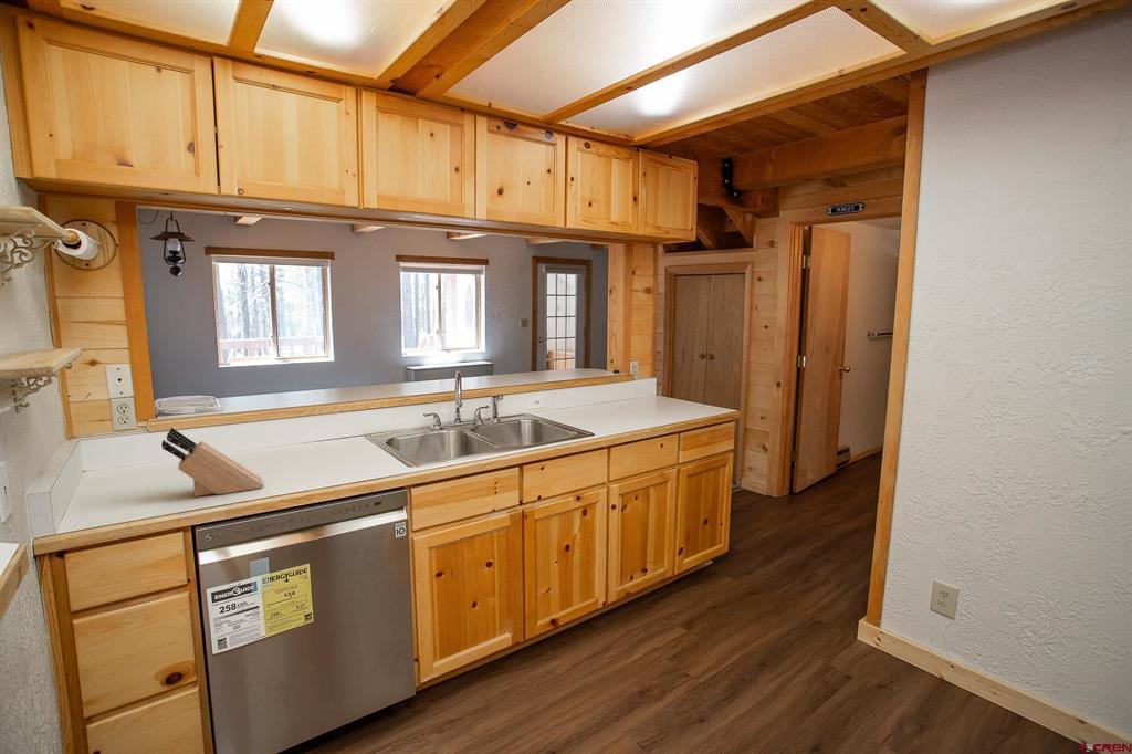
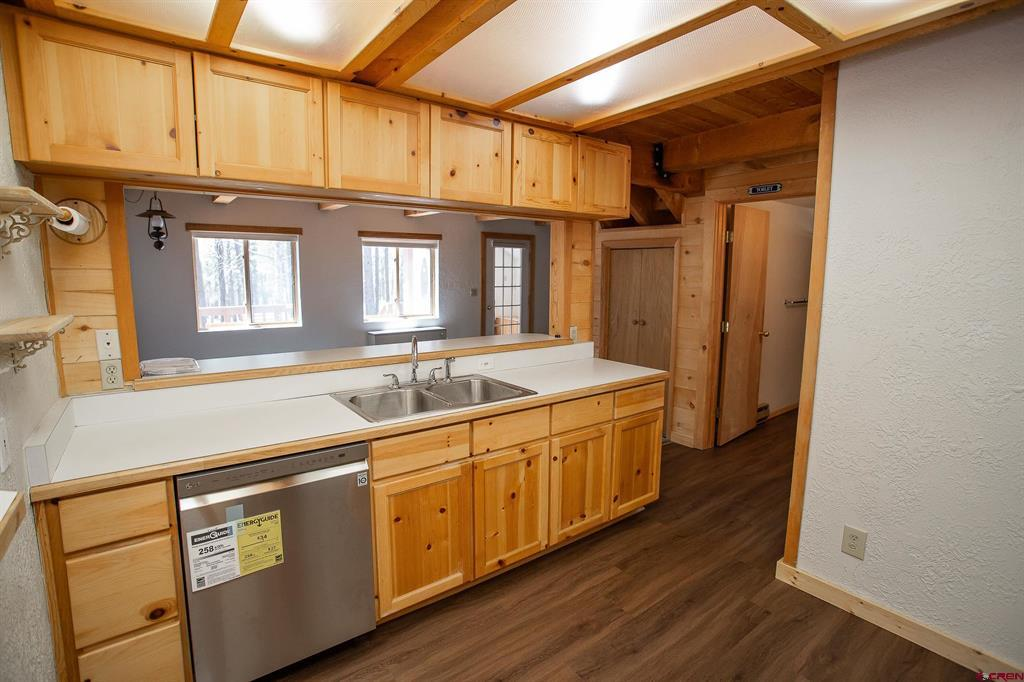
- knife block [160,427,264,498]
